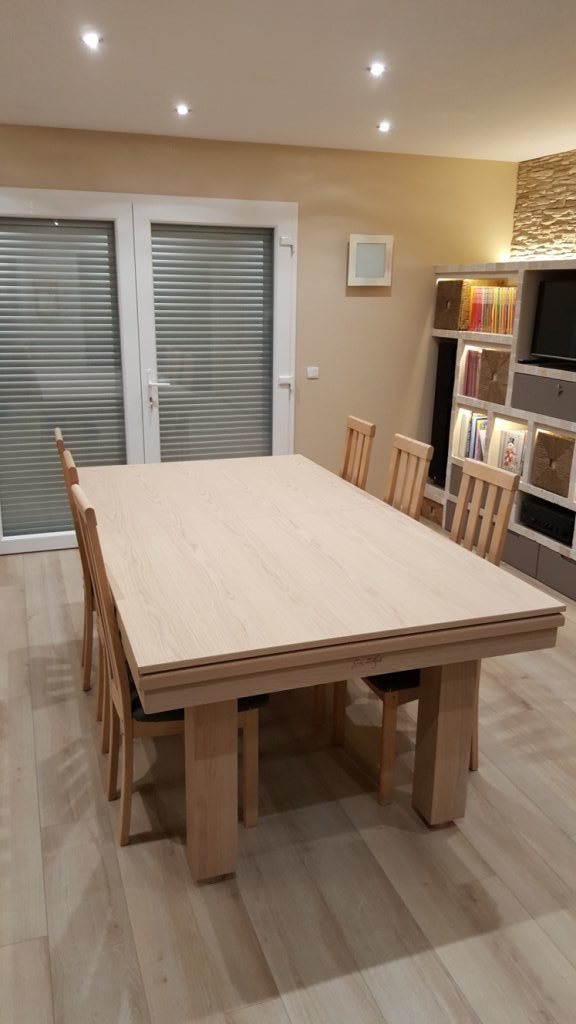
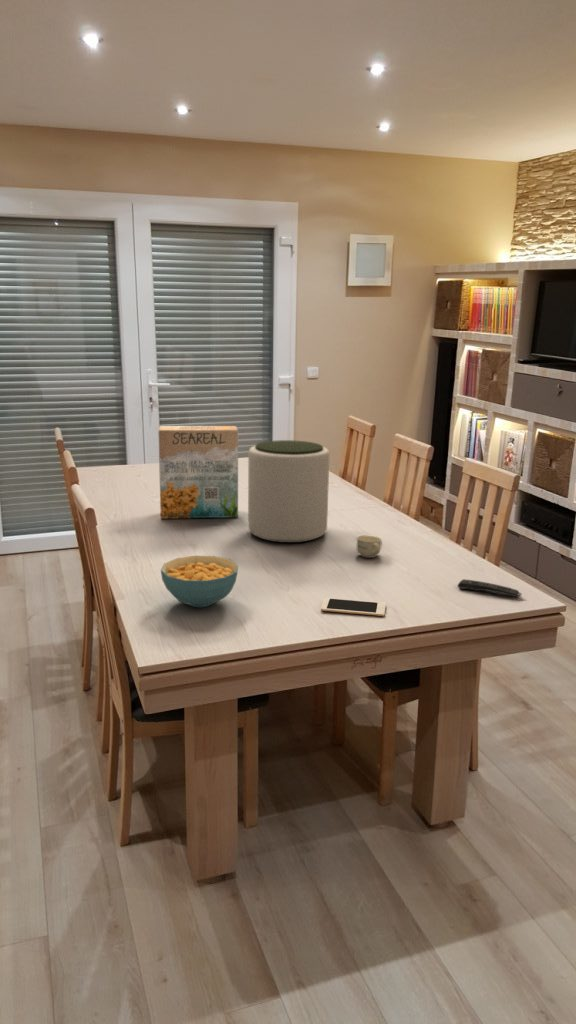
+ plant pot [247,439,330,544]
+ cereal box [157,425,239,520]
+ cereal bowl [160,555,239,608]
+ cup [356,535,383,559]
+ remote control [457,578,523,598]
+ cell phone [320,597,387,617]
